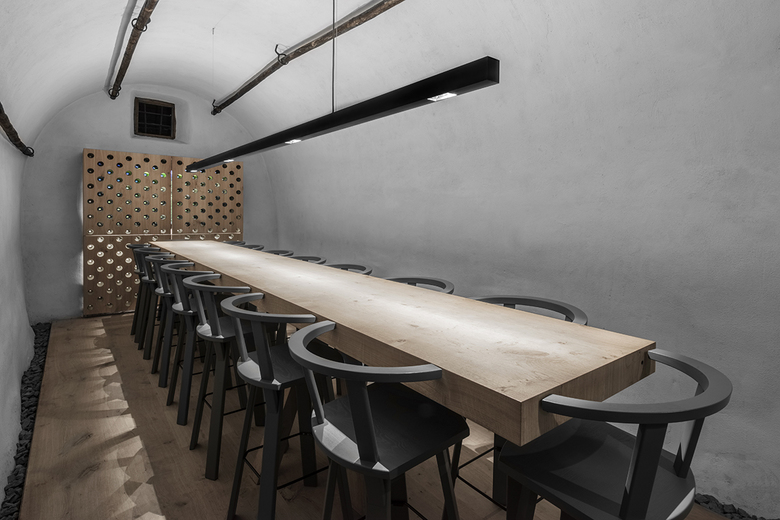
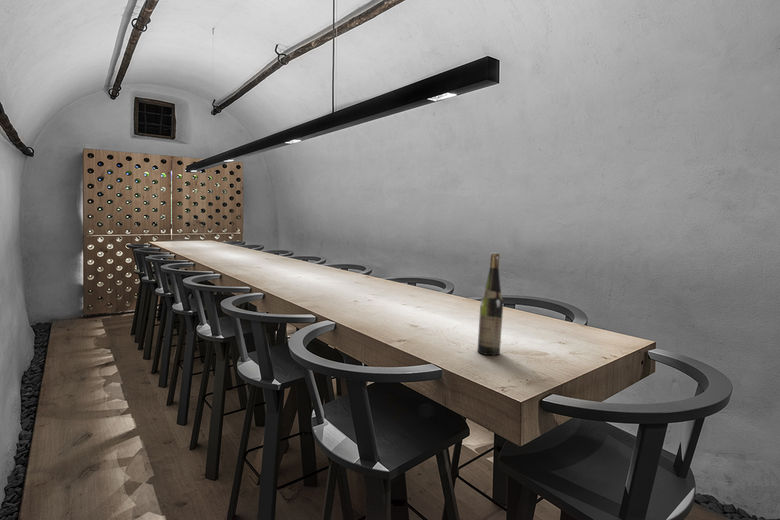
+ wine bottle [476,252,504,356]
